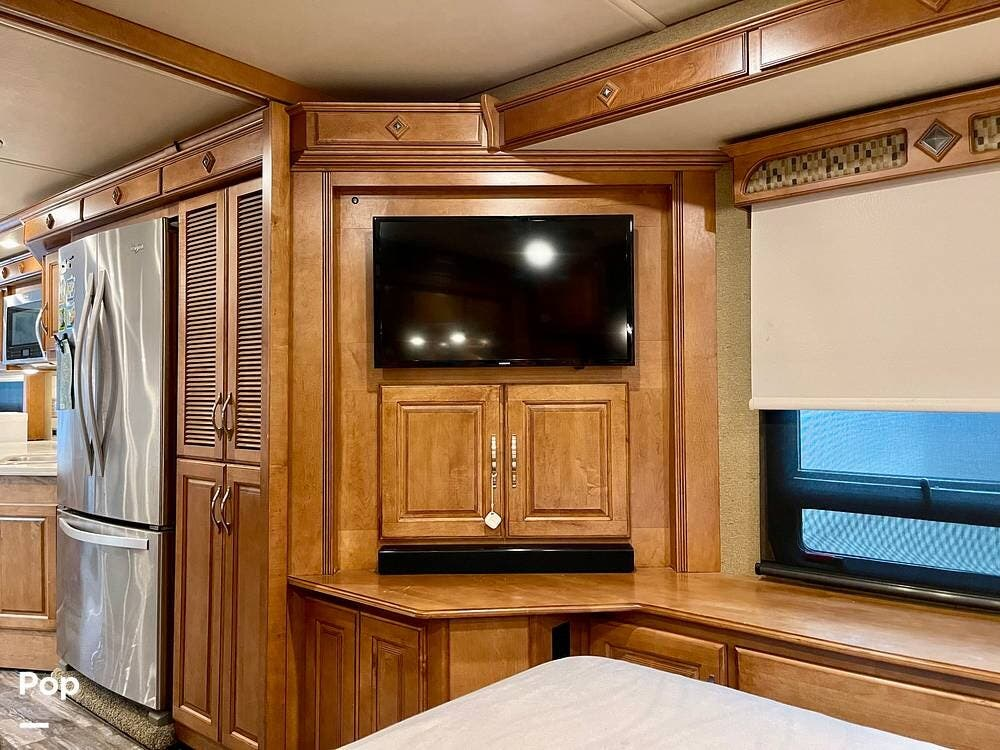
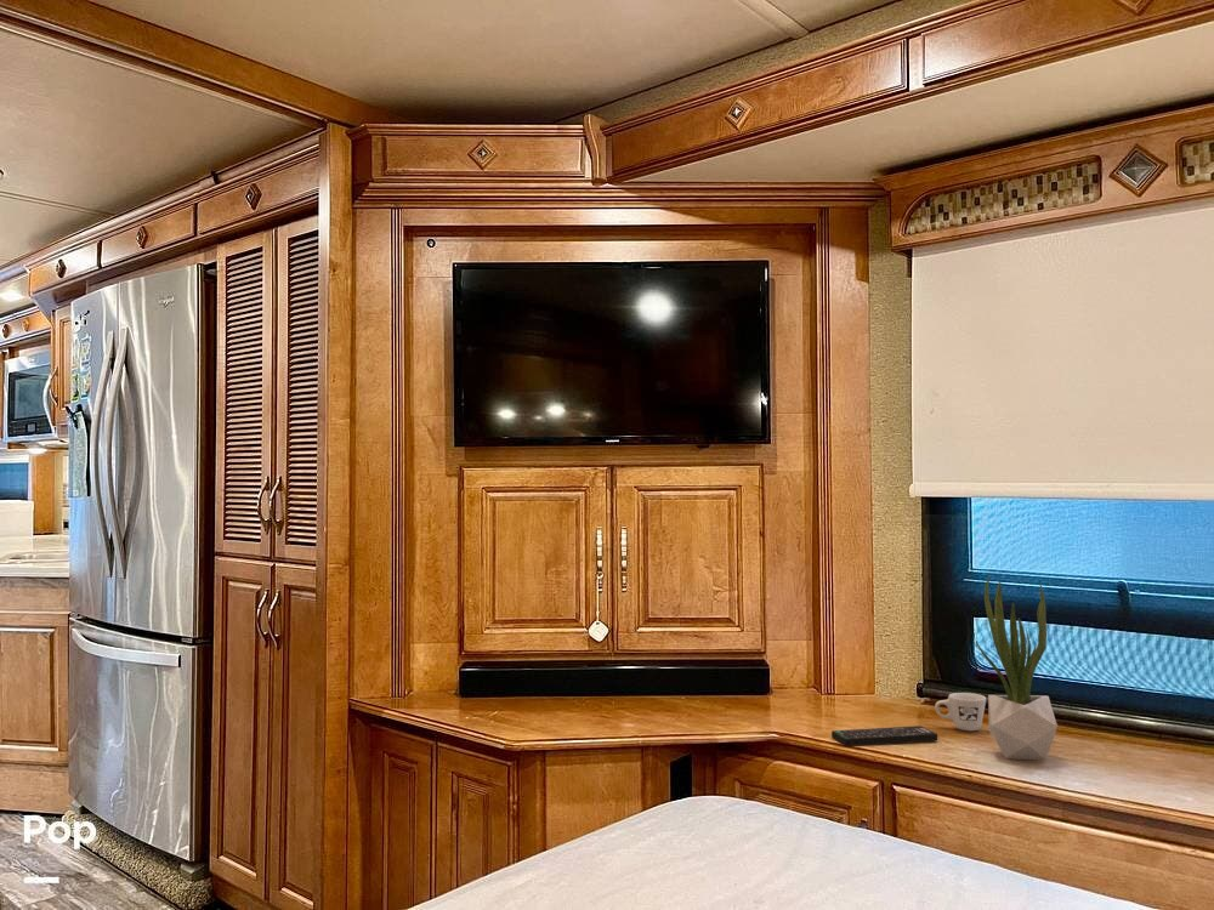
+ remote control [830,724,938,747]
+ potted plant [974,574,1059,761]
+ mug [934,692,987,732]
